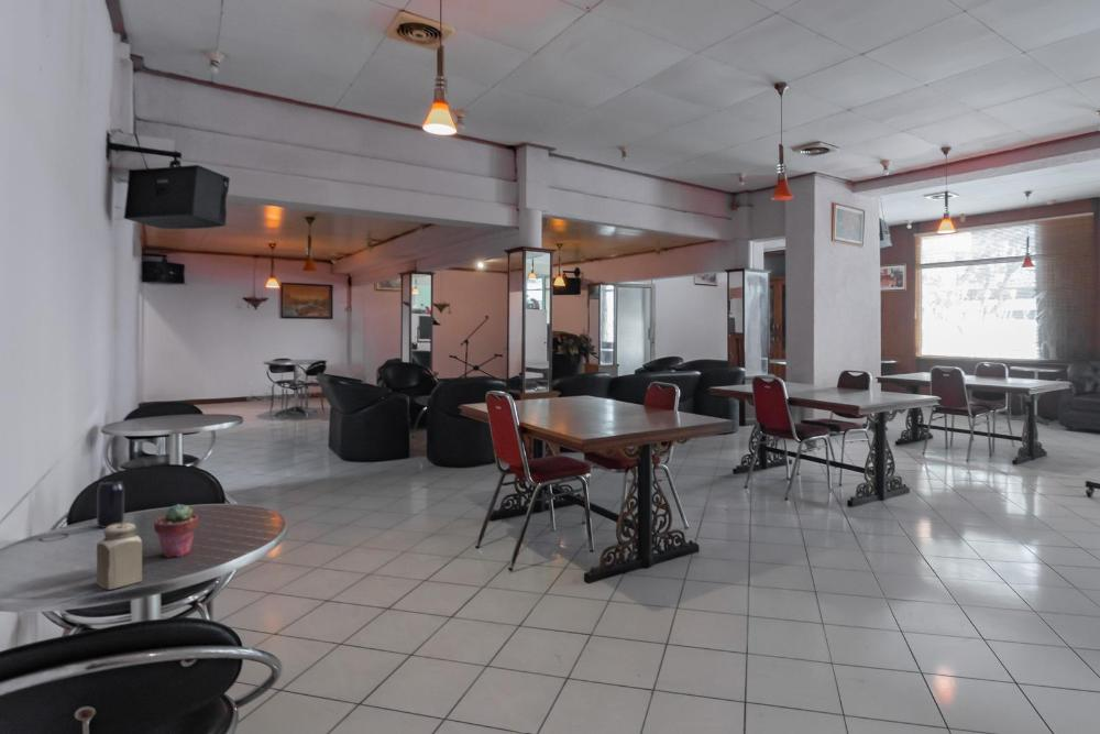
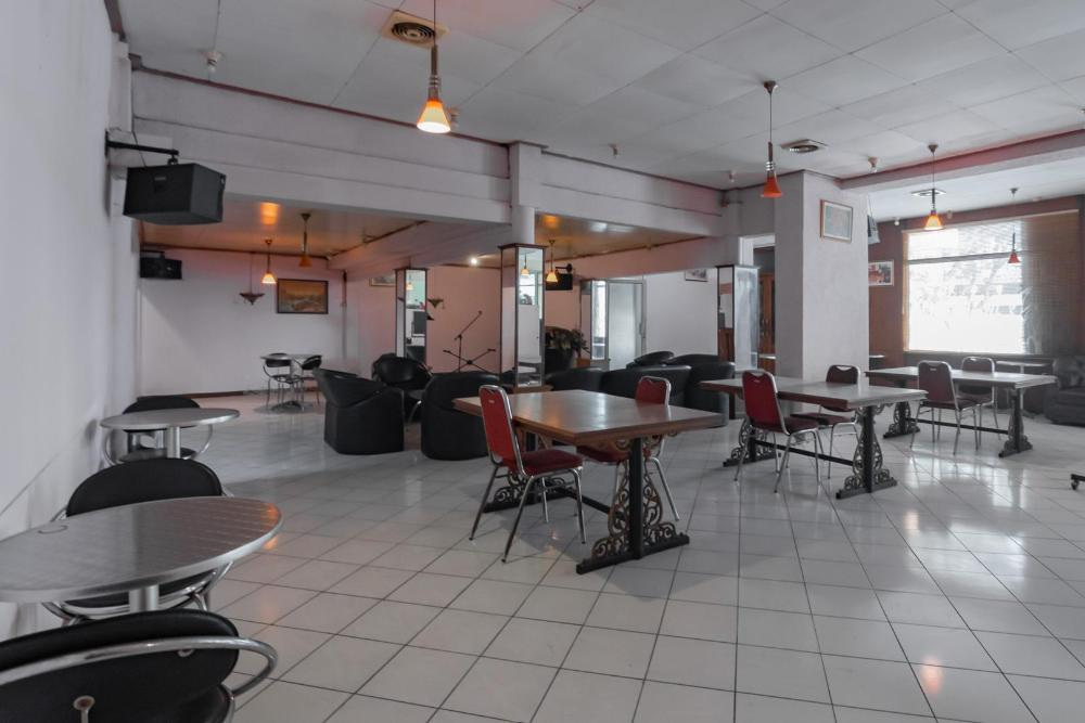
- salt shaker [96,522,143,591]
- beverage can [96,480,125,529]
- potted succulent [153,503,199,559]
